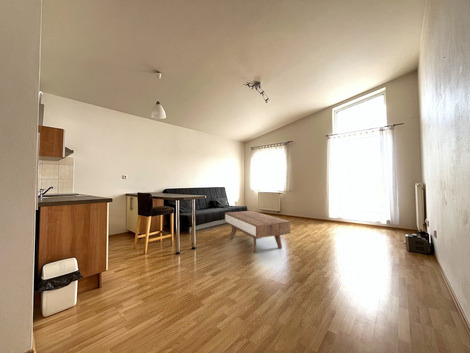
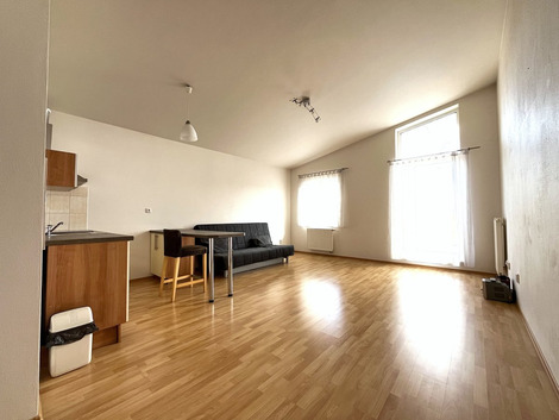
- coffee table [224,210,292,254]
